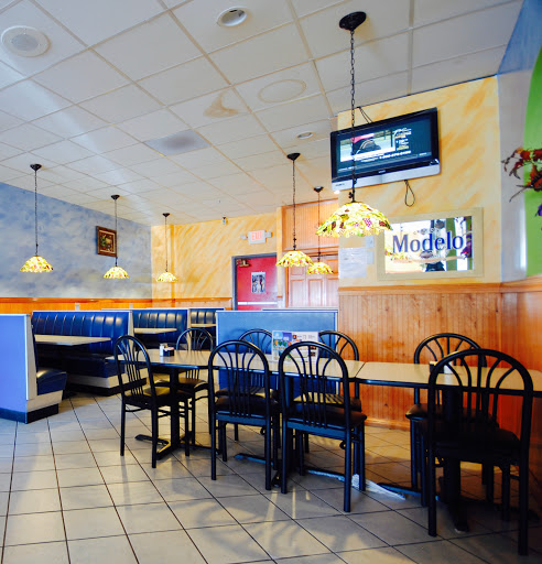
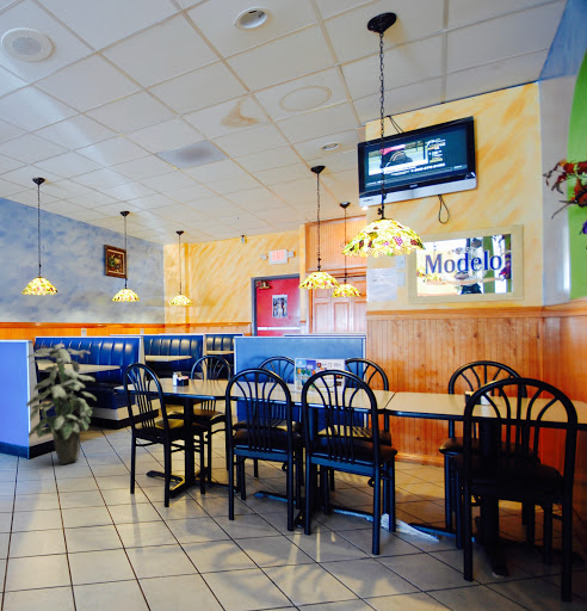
+ indoor plant [25,342,98,465]
